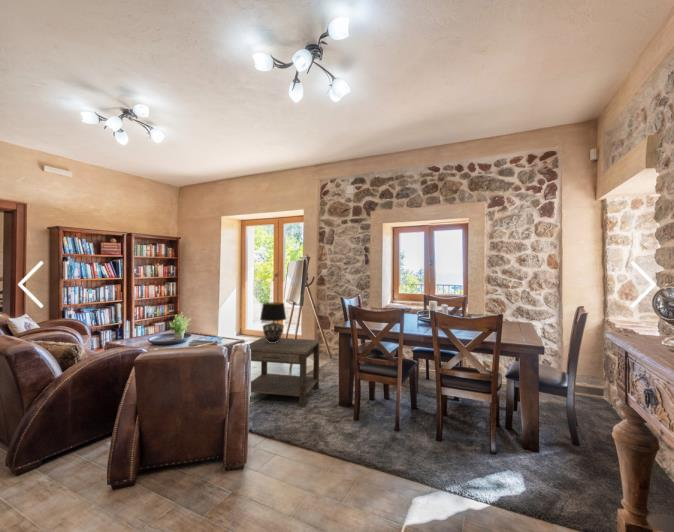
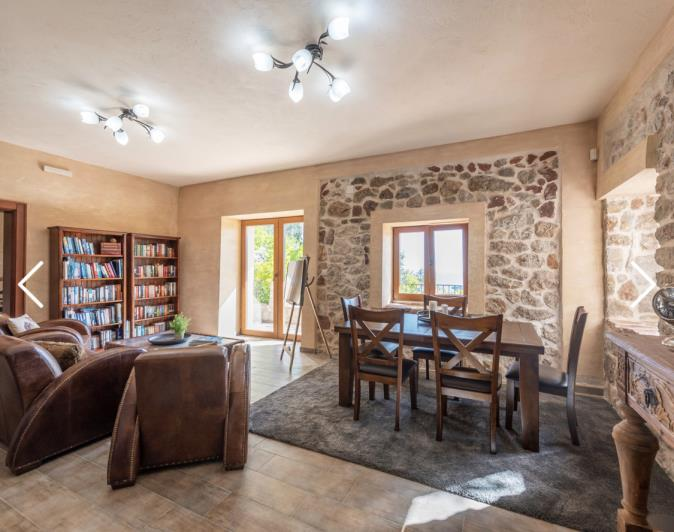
- table lamp [259,302,287,343]
- side table [248,336,321,408]
